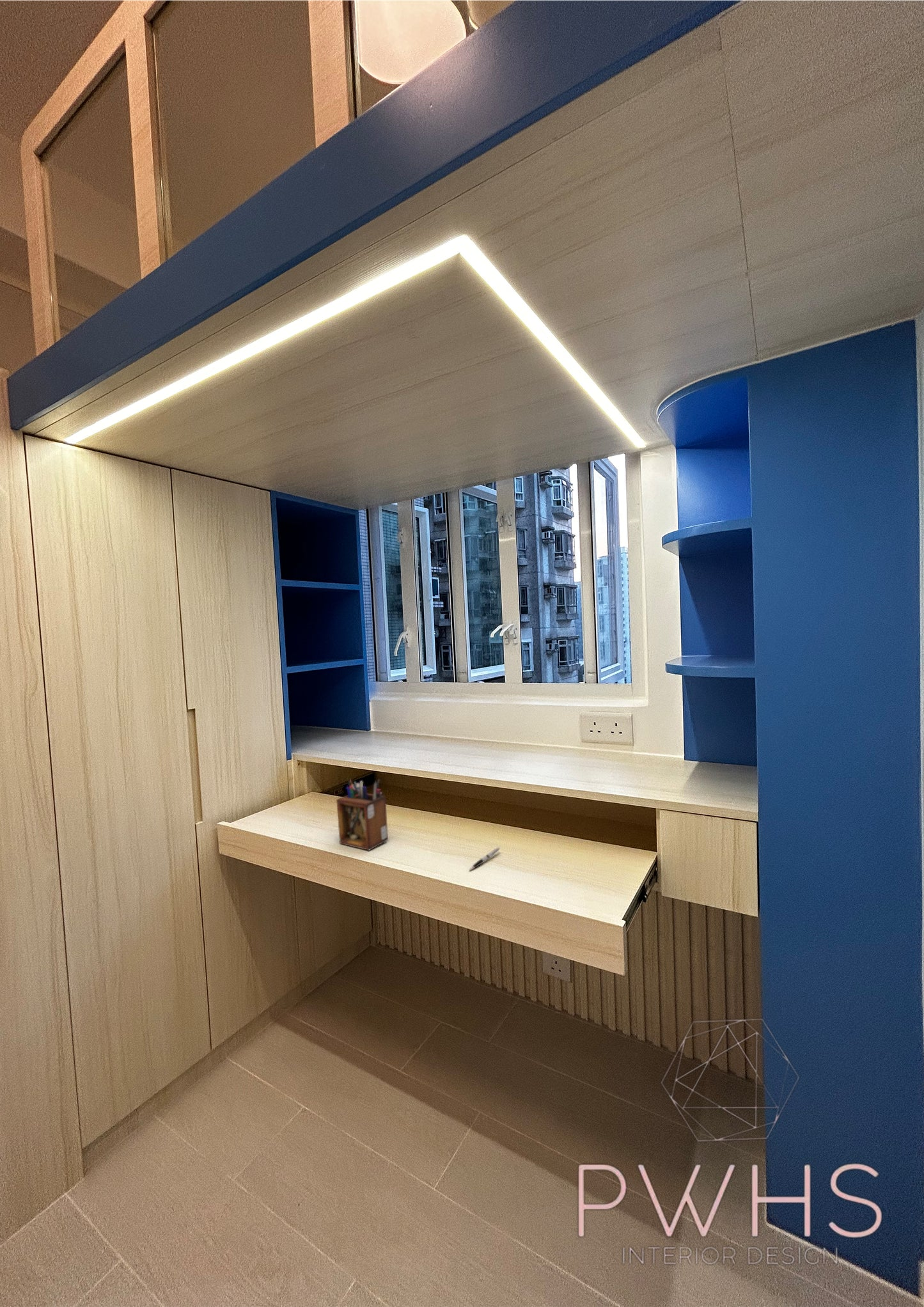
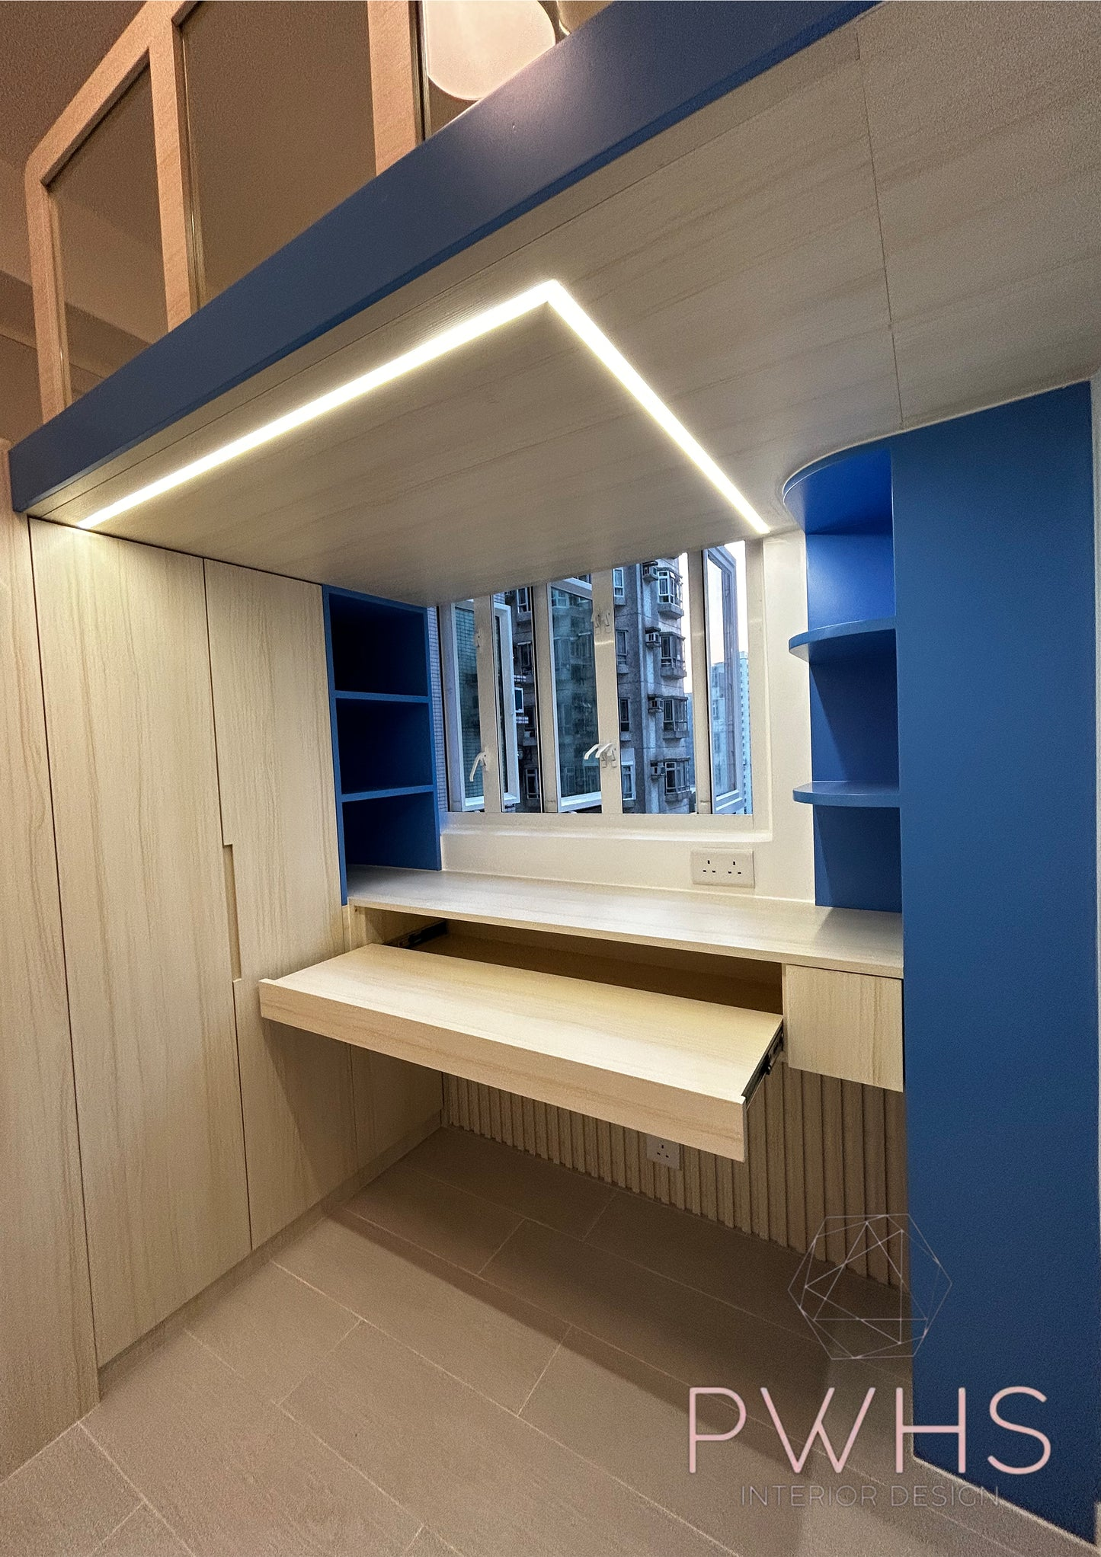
- pen [468,847,501,872]
- desk organizer [336,778,389,851]
